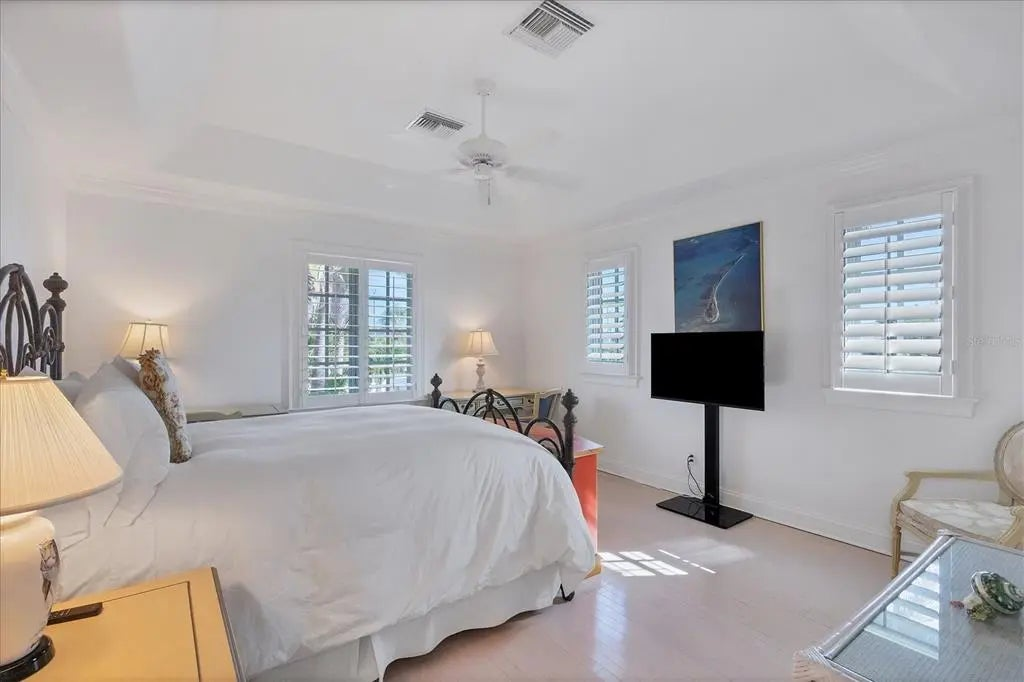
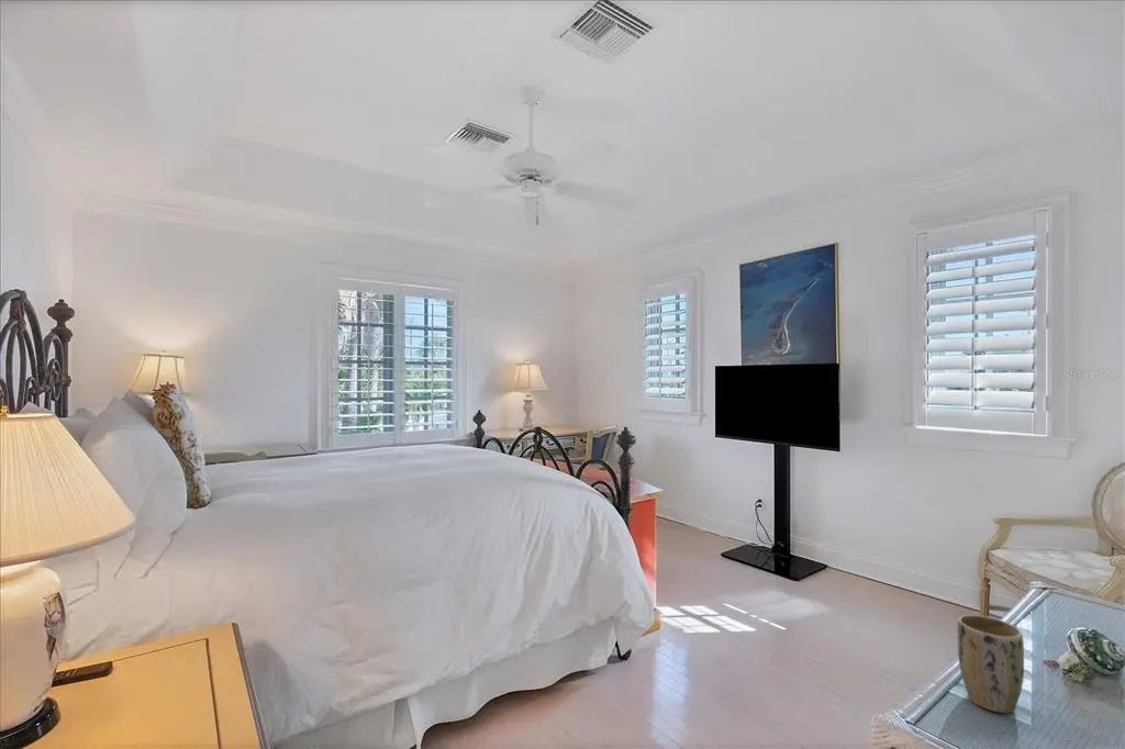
+ plant pot [957,614,1025,714]
